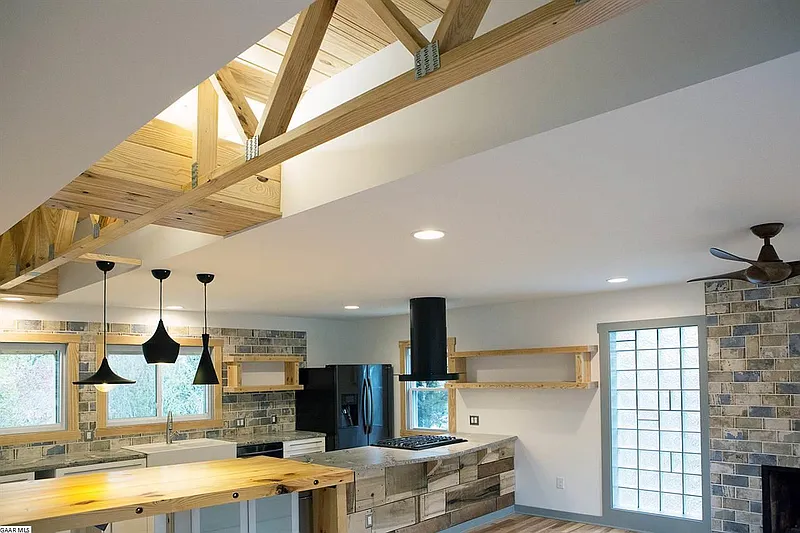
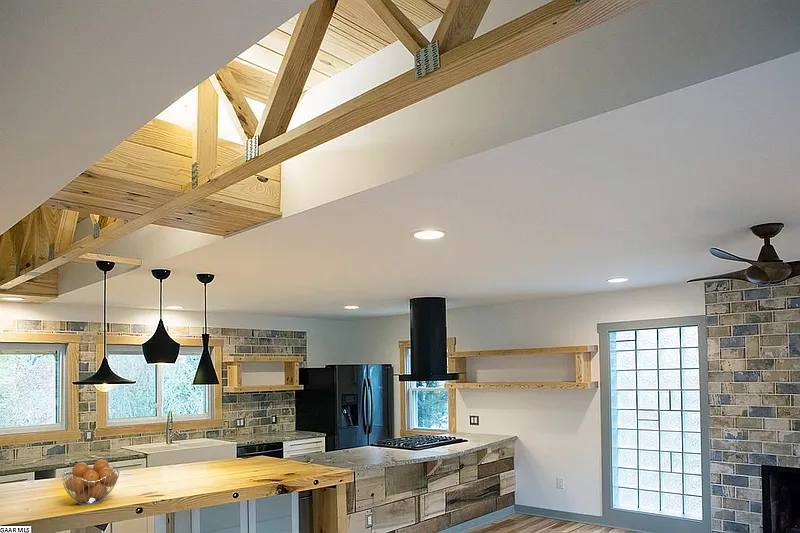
+ fruit basket [61,458,120,506]
